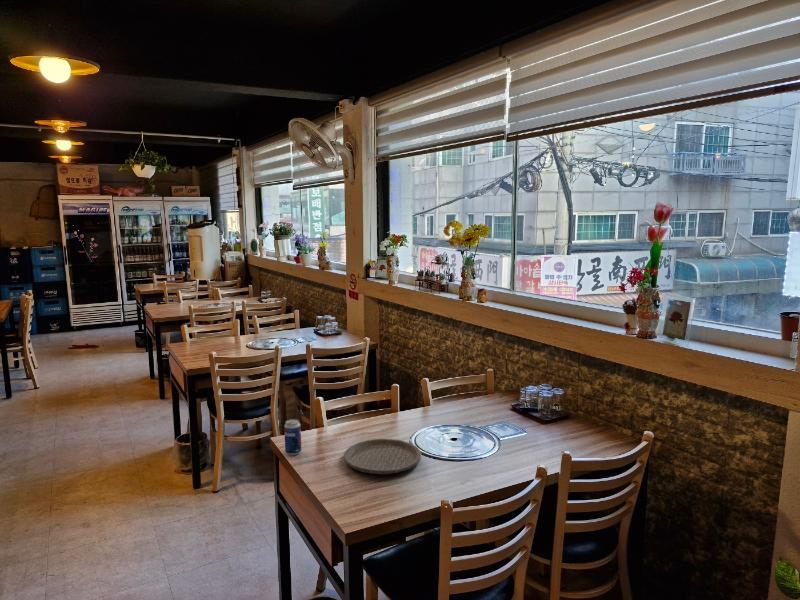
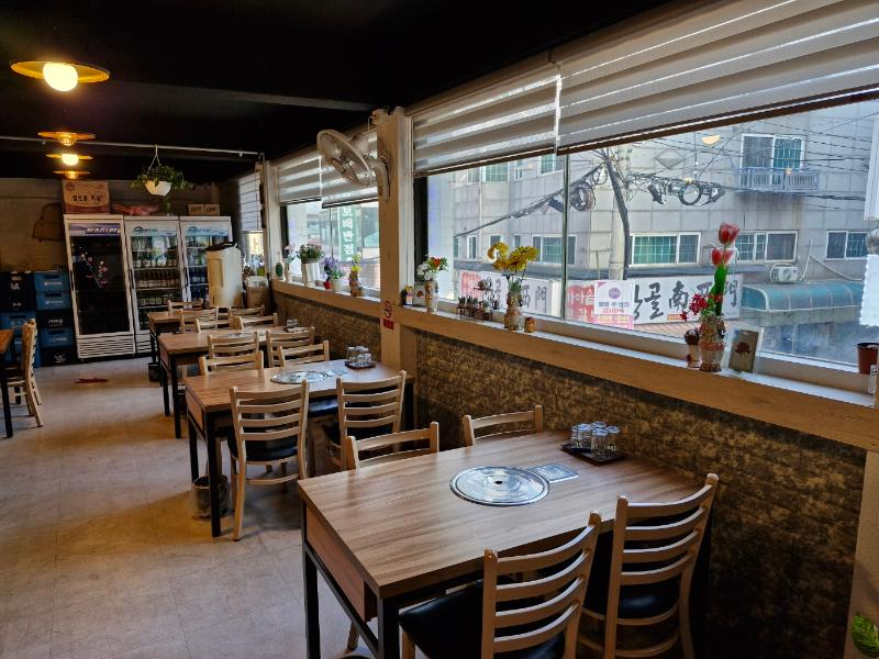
- plate [343,438,422,475]
- beverage can [283,418,302,456]
